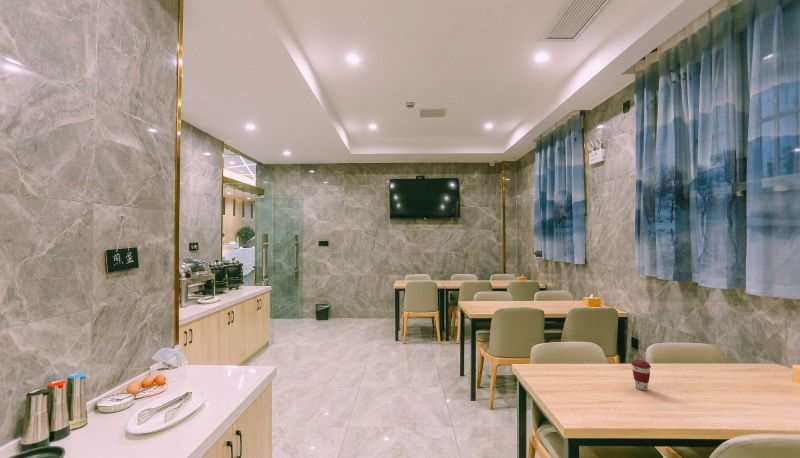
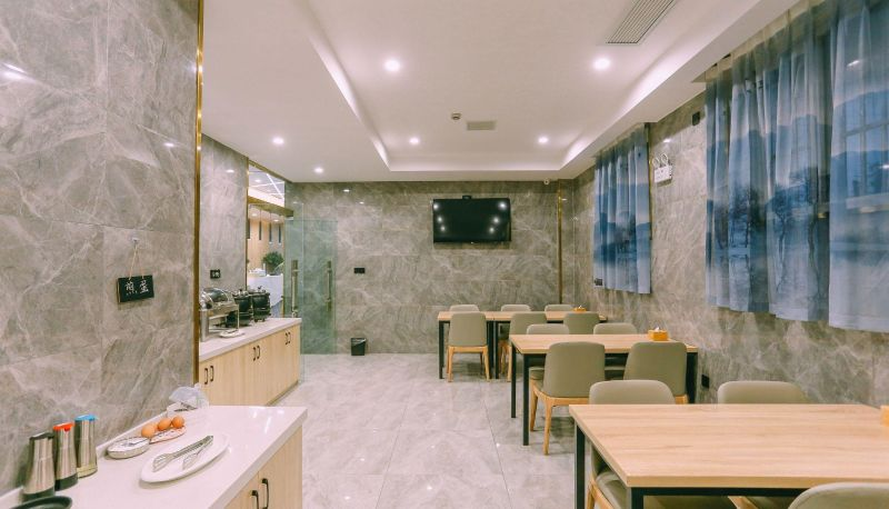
- coffee cup [630,359,652,391]
